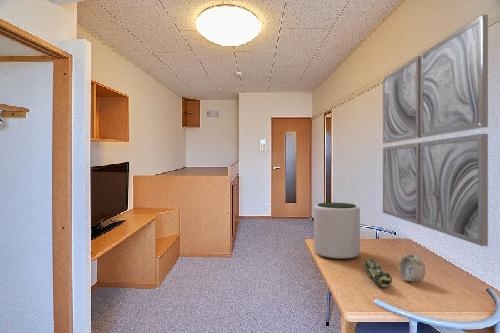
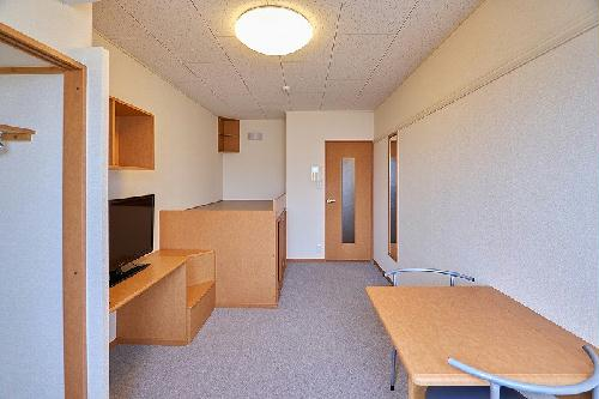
- plant pot [313,202,361,260]
- pencil case [363,258,393,288]
- alarm clock [398,249,426,284]
- wall art [382,14,489,247]
